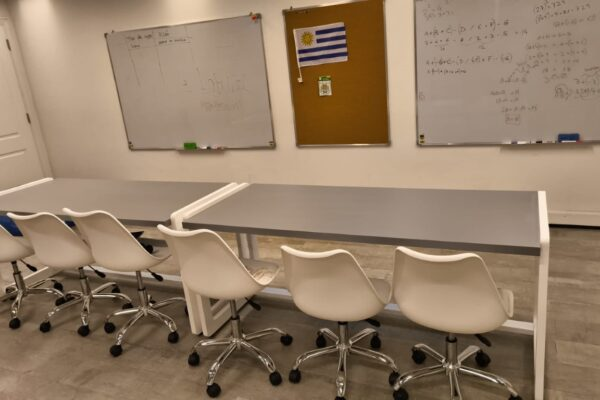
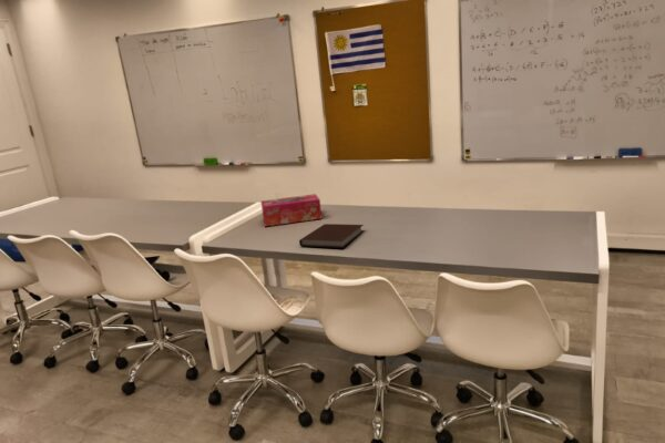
+ notebook [298,223,366,249]
+ tissue box [260,193,323,227]
